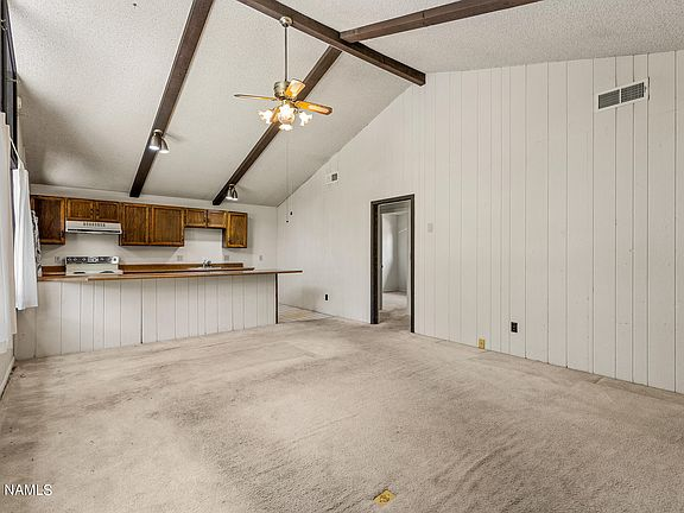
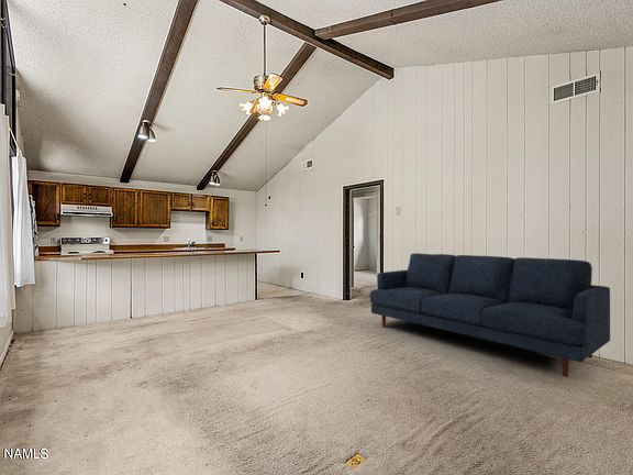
+ sofa [369,252,611,378]
